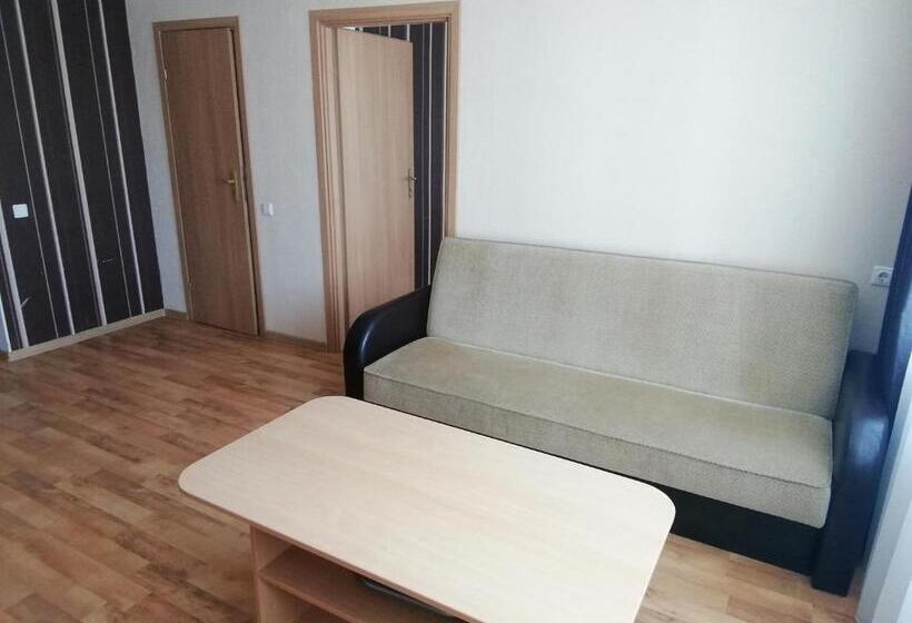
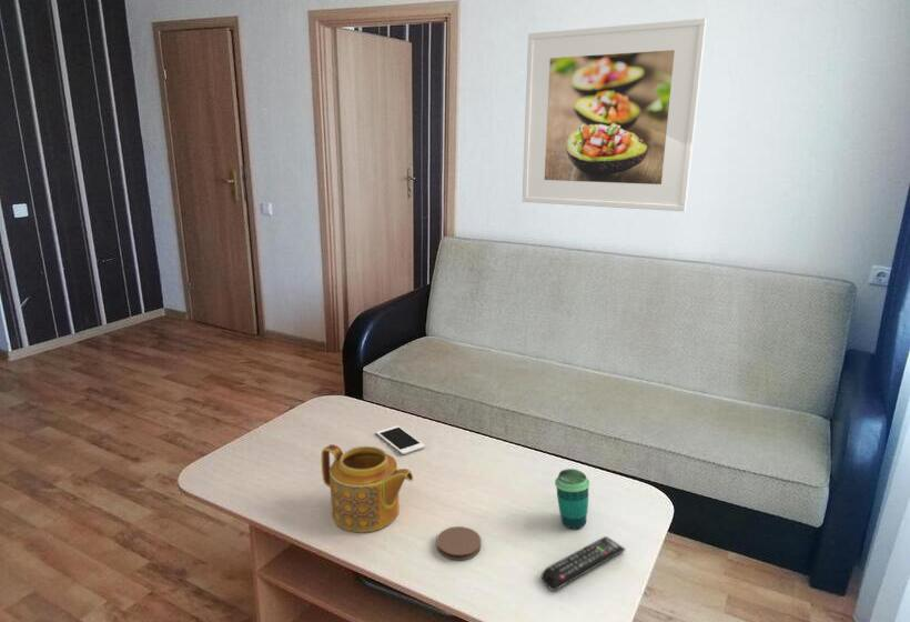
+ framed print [522,17,708,212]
+ cup [554,468,590,530]
+ cell phone [375,424,426,455]
+ remote control [540,535,627,592]
+ teapot [321,443,414,533]
+ coaster [436,525,482,561]
